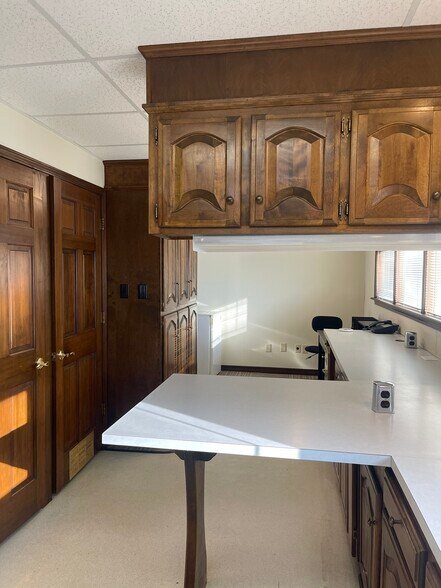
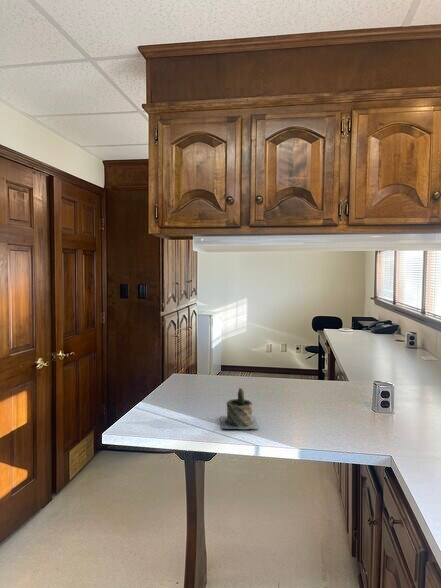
+ potted cactus [219,387,259,430]
